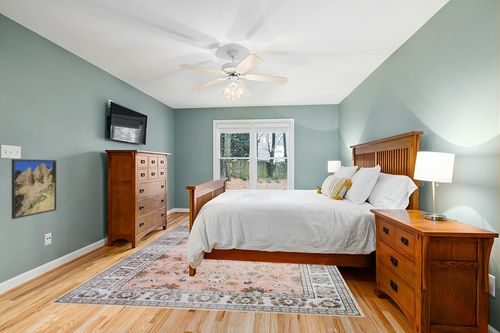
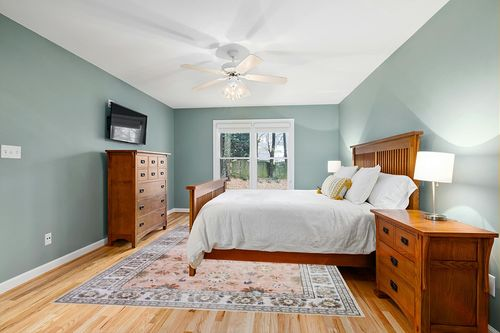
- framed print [11,158,57,220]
